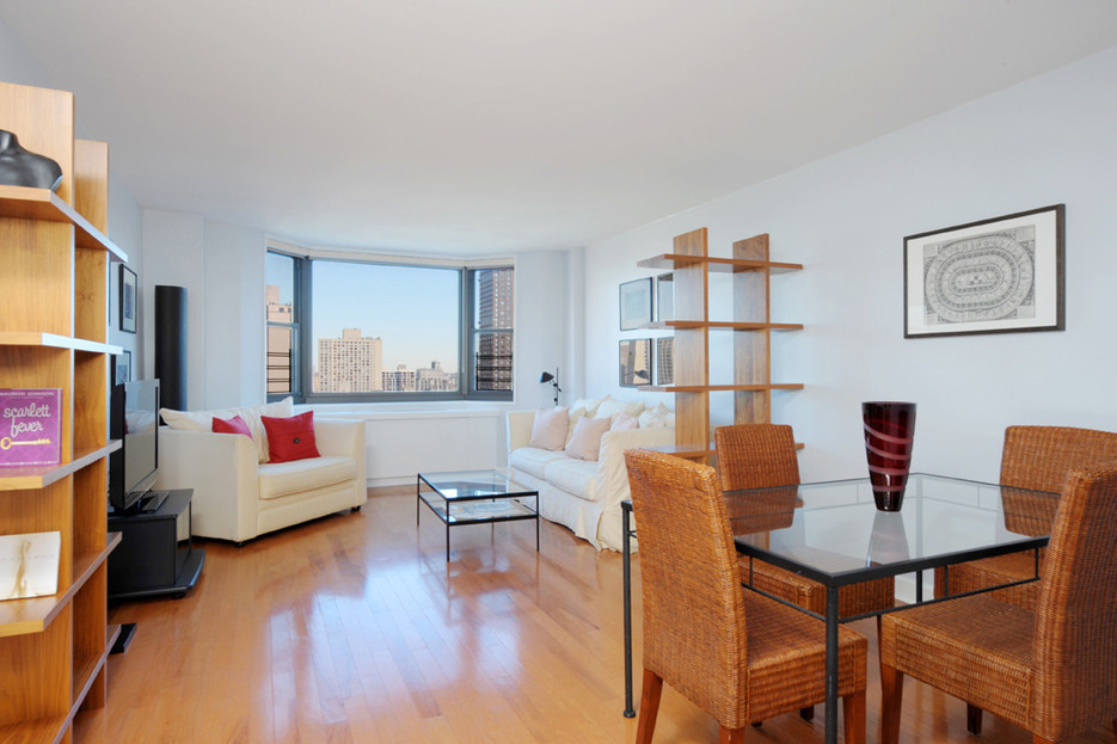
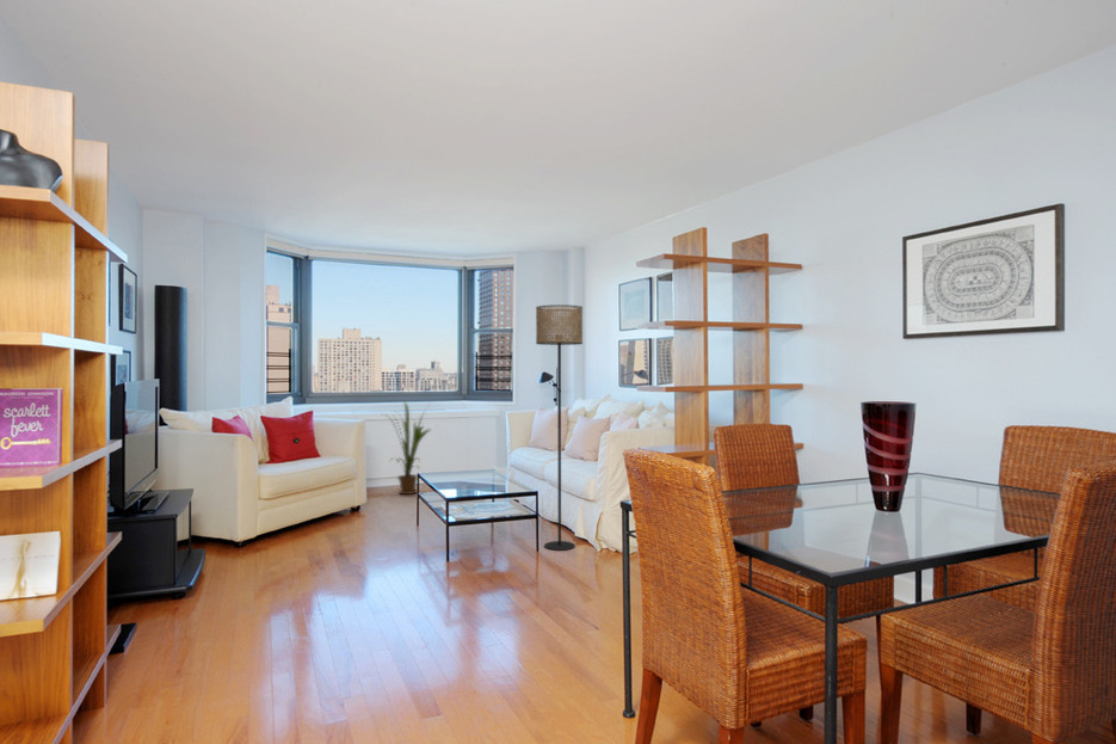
+ house plant [382,400,432,496]
+ floor lamp [535,303,584,552]
